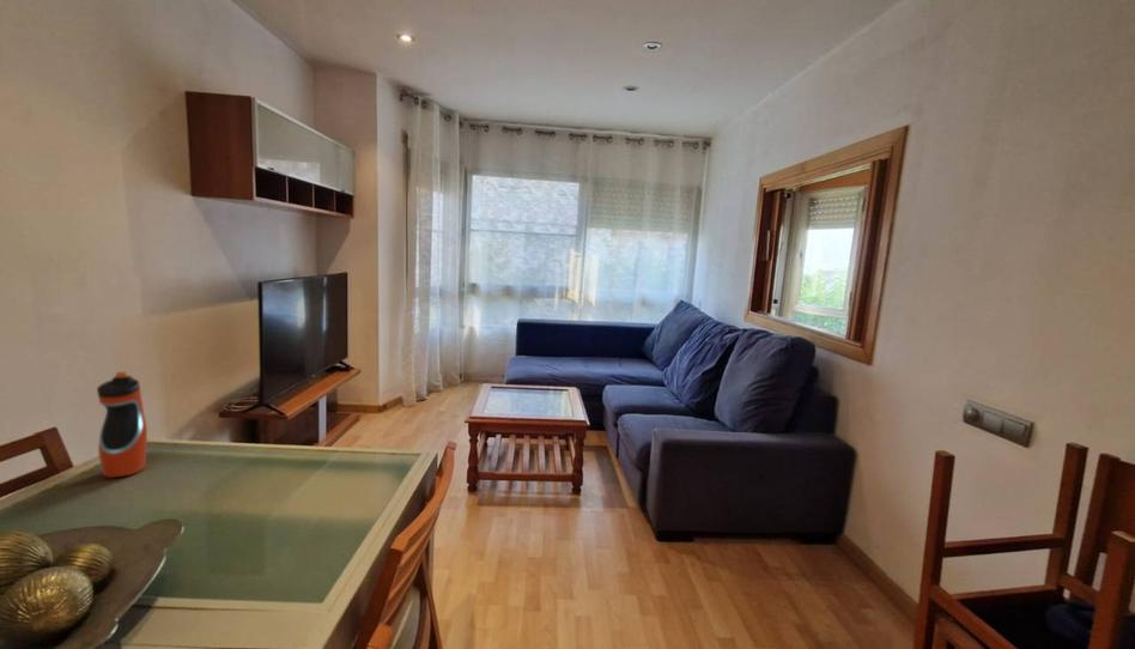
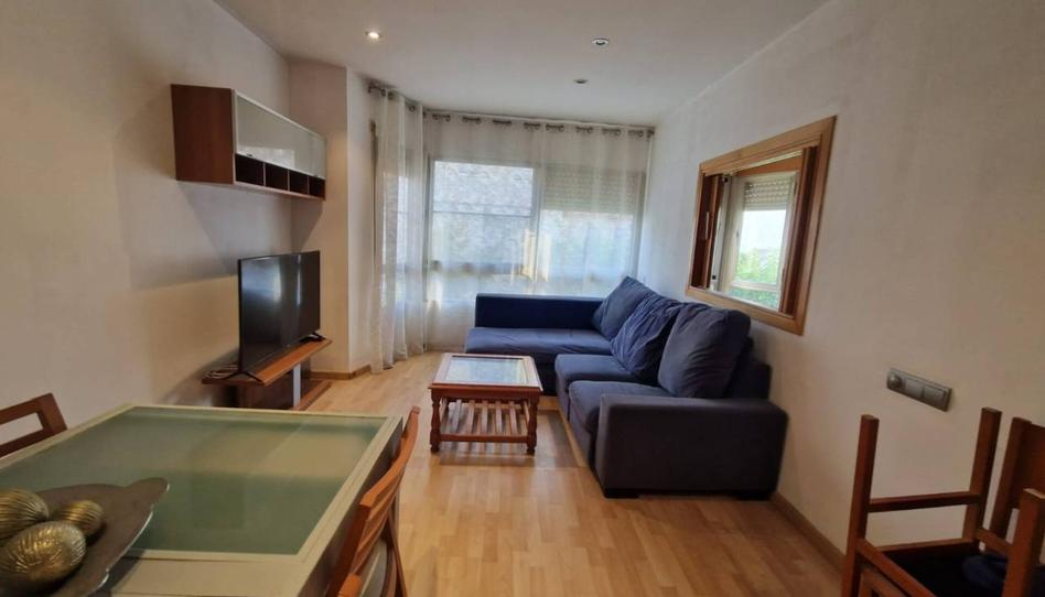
- water bottle [96,371,148,479]
